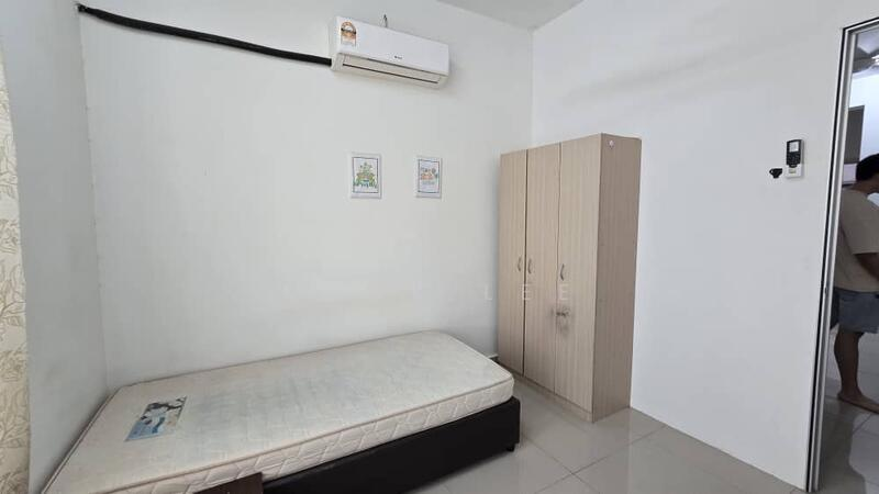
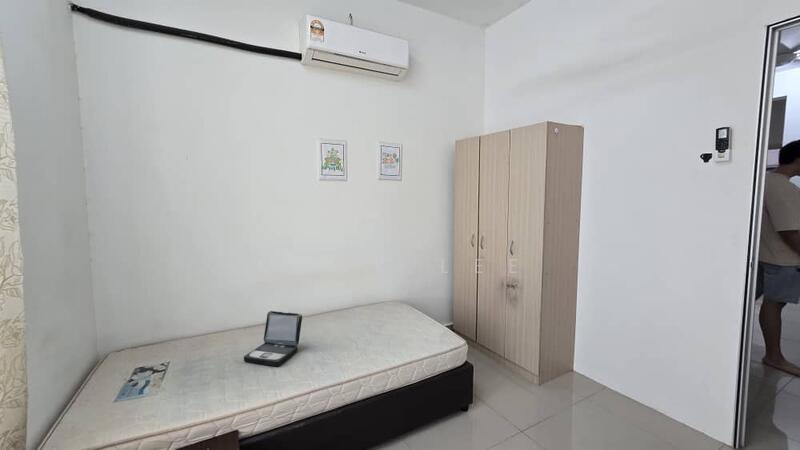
+ laptop [243,310,303,367]
